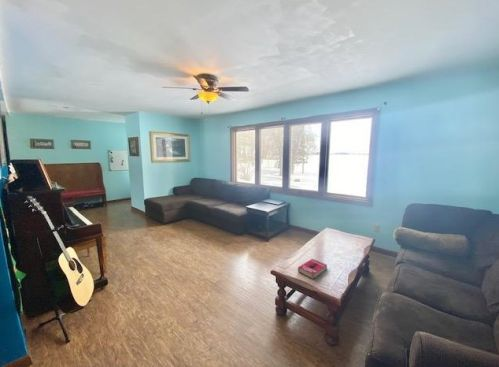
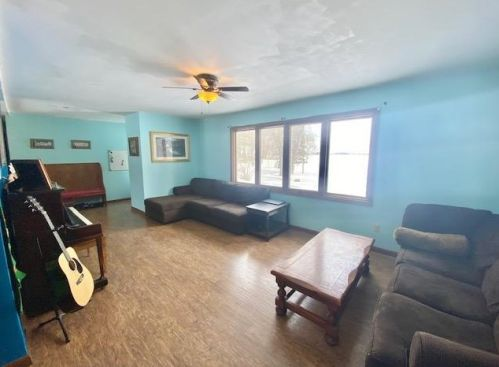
- book [297,258,328,280]
